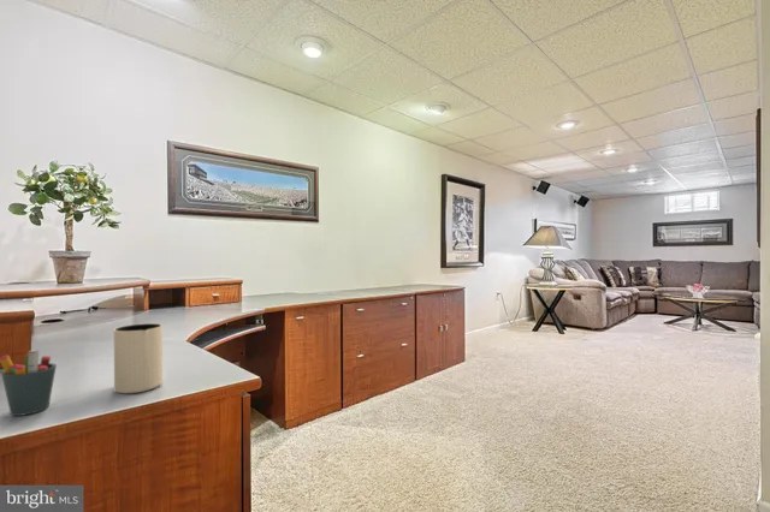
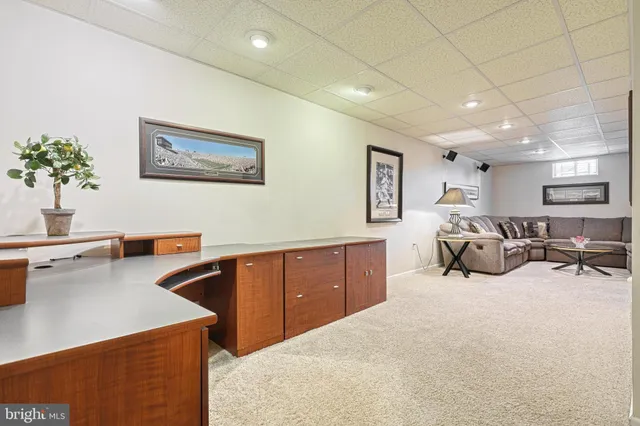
- pitcher [113,322,164,394]
- pen holder [0,349,58,417]
